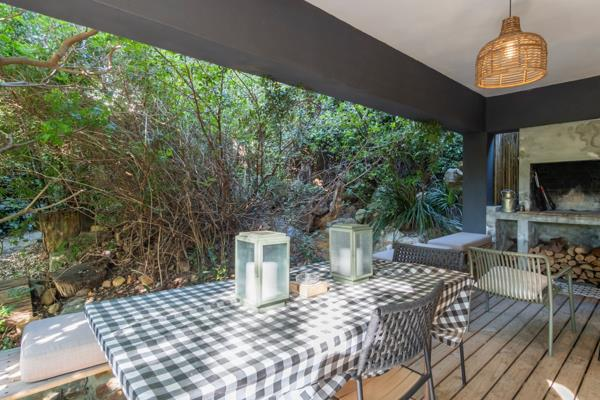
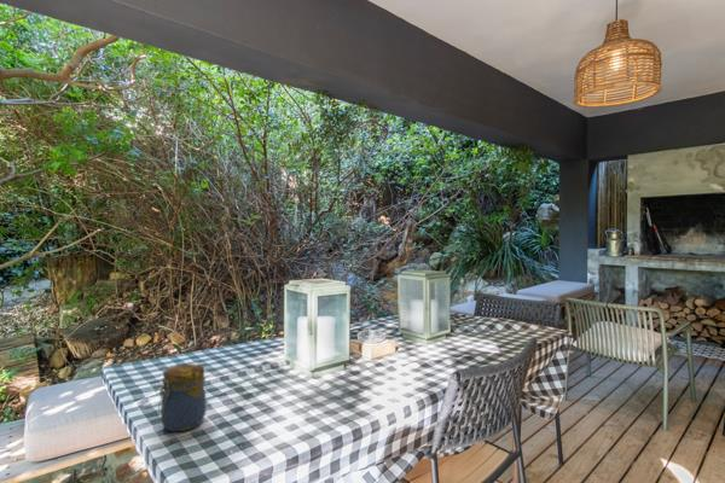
+ jar [157,362,207,432]
